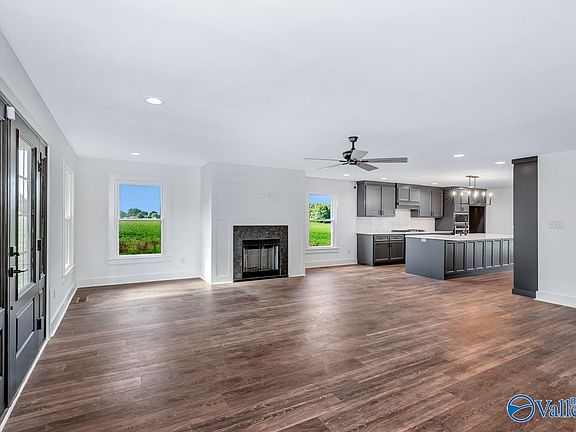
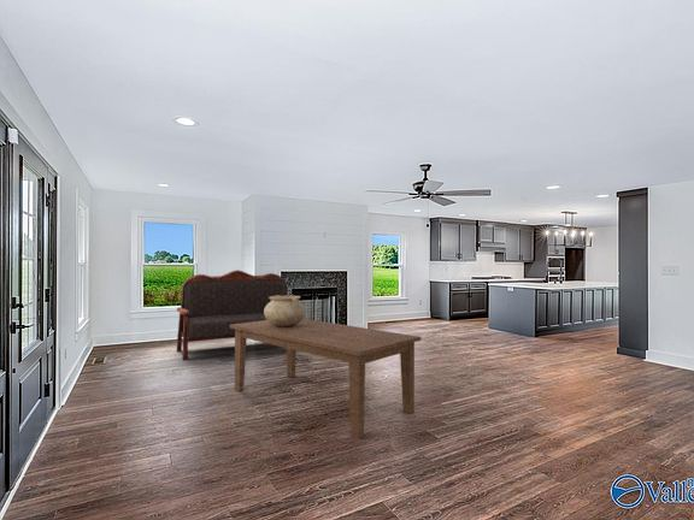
+ ceramic pot [264,295,306,327]
+ dining table [230,318,422,441]
+ bench [176,268,289,361]
